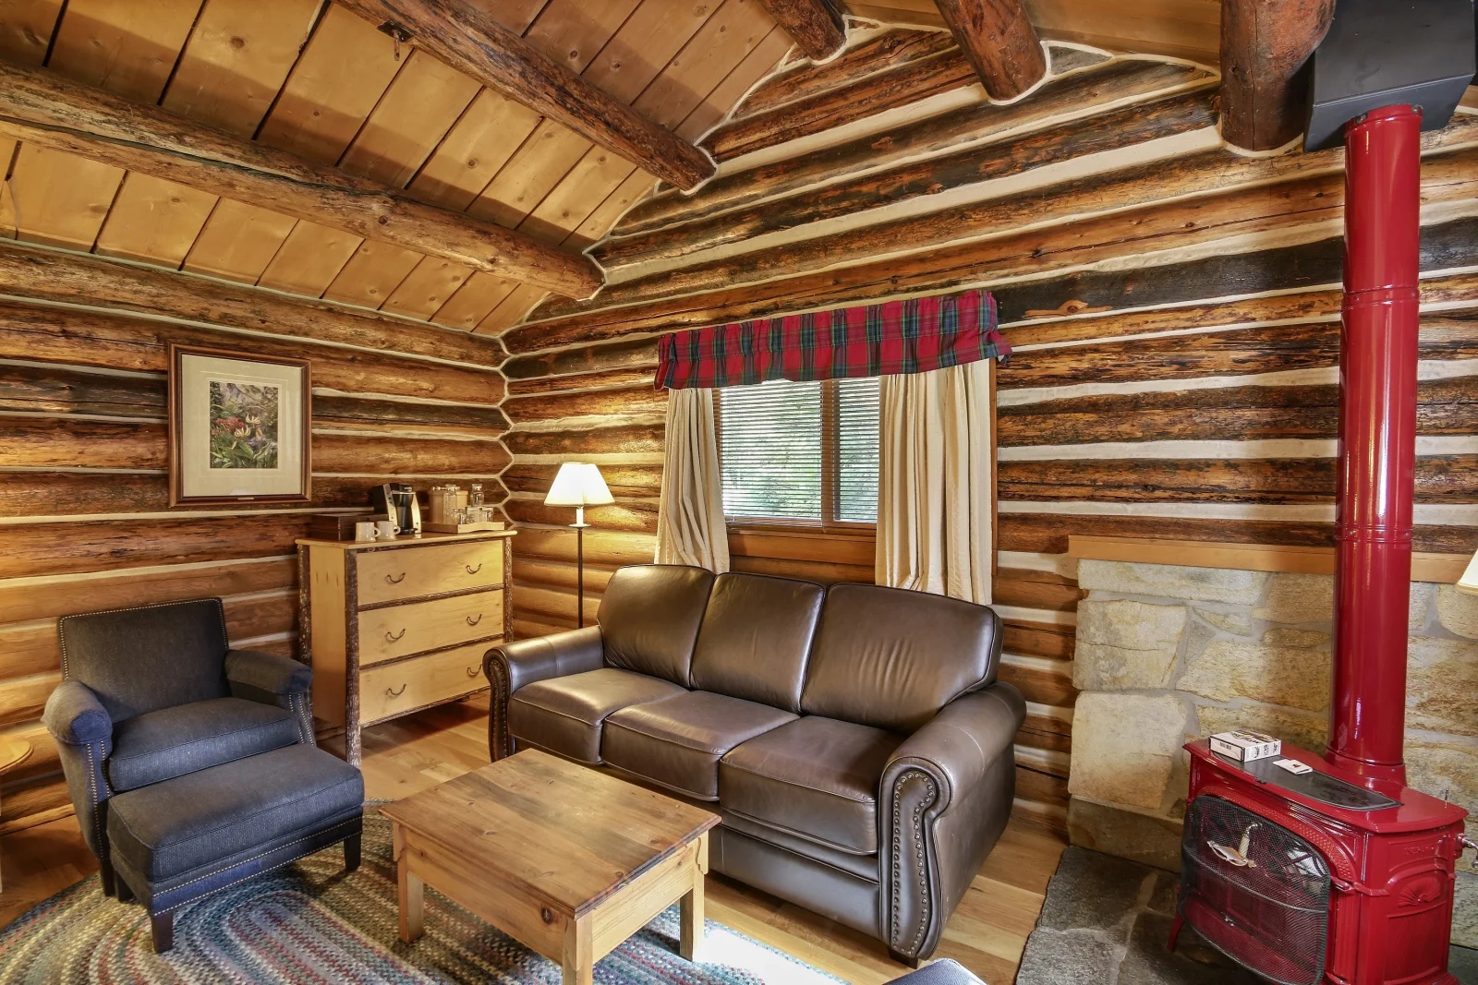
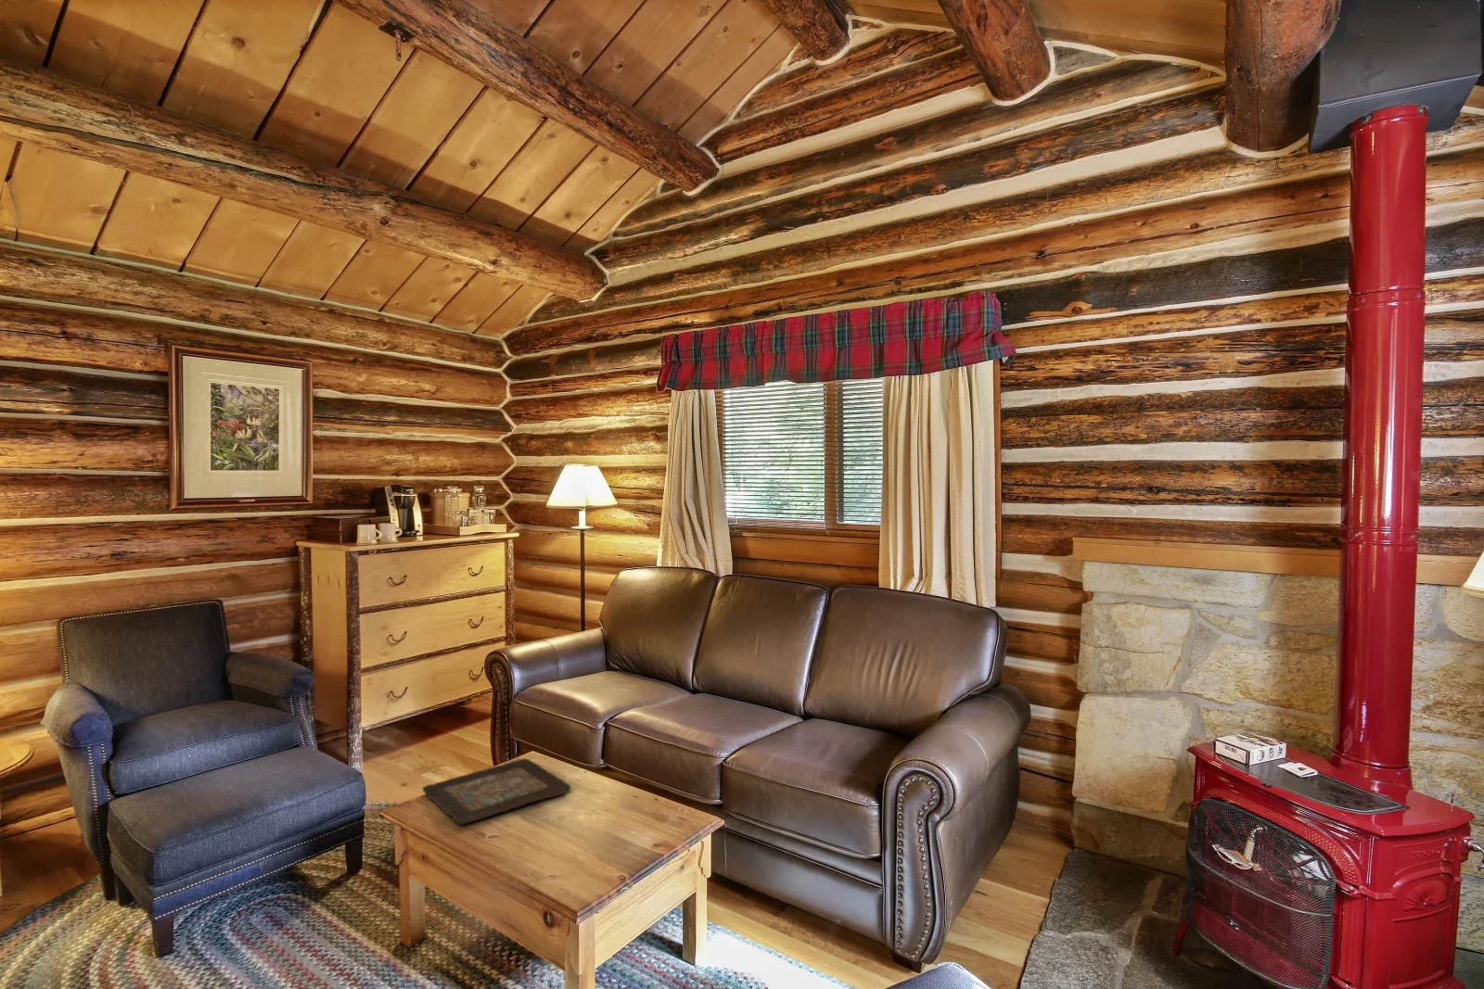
+ decorative tray [422,757,572,826]
